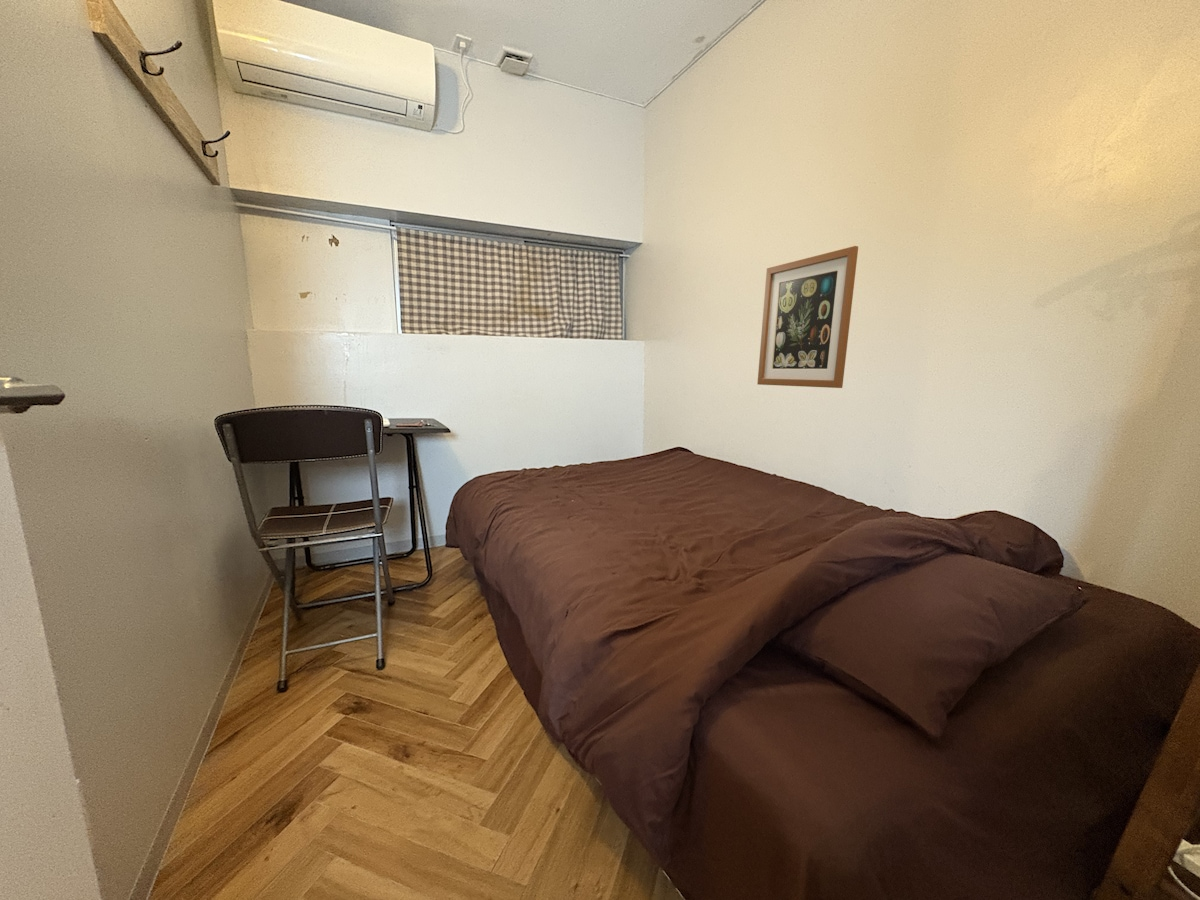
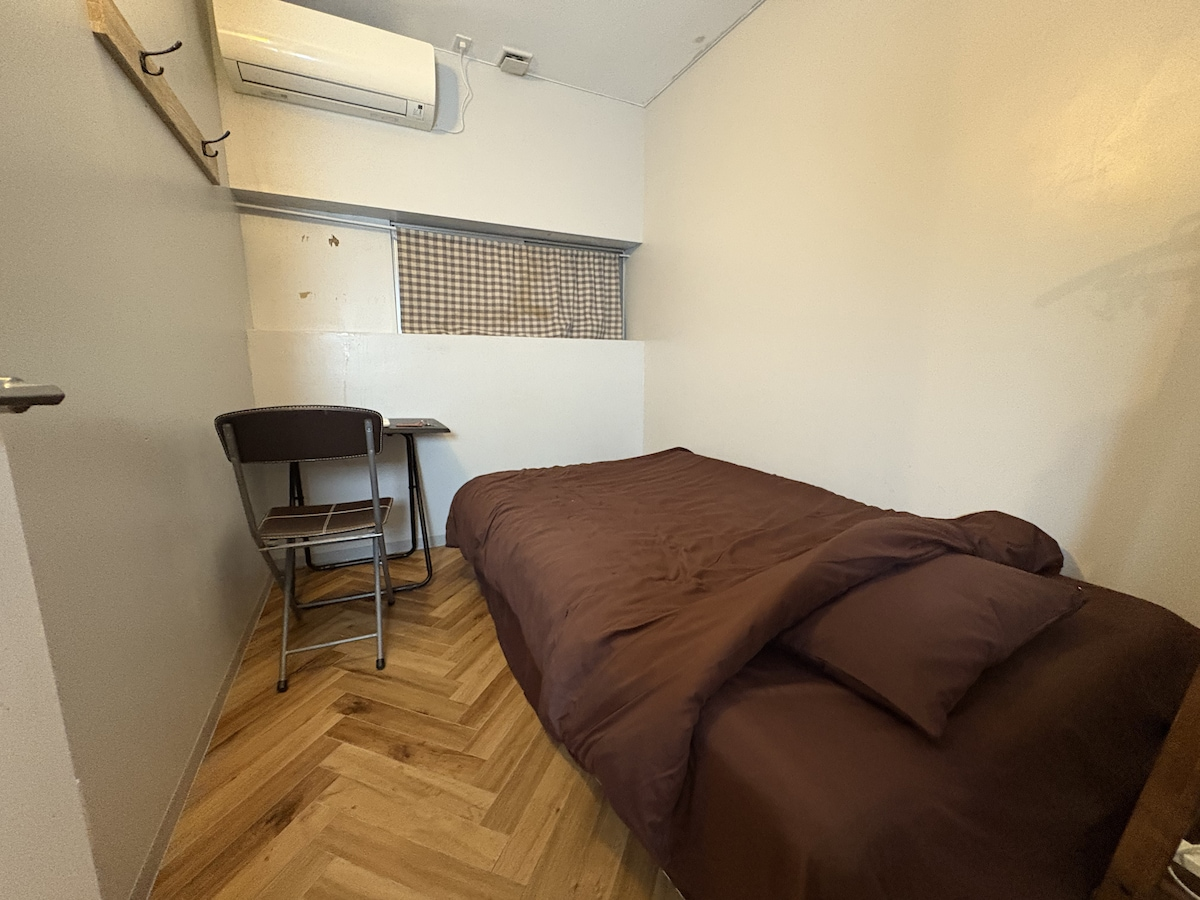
- wall art [757,245,859,389]
